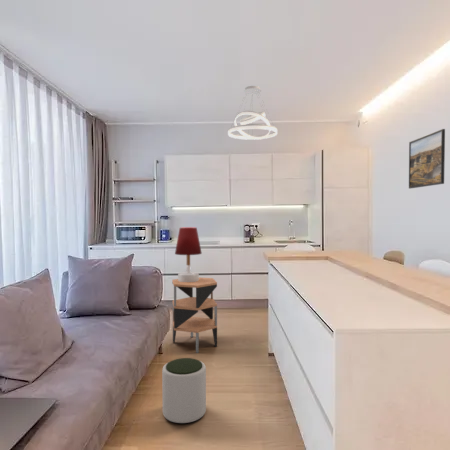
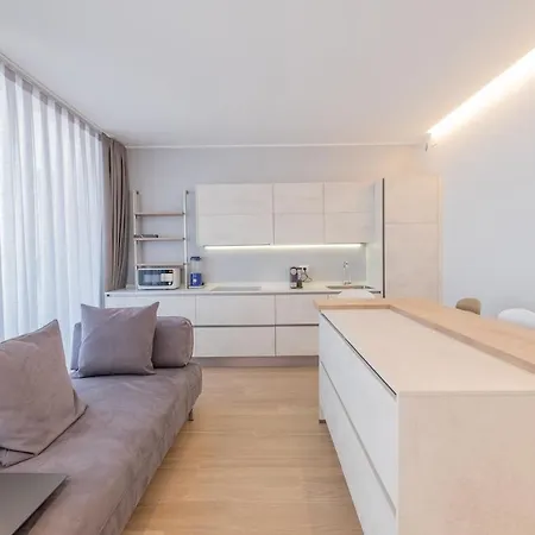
- pendant light [227,85,278,141]
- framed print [408,128,446,189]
- table lamp [174,226,203,282]
- plant pot [161,357,207,424]
- side table [171,276,218,354]
